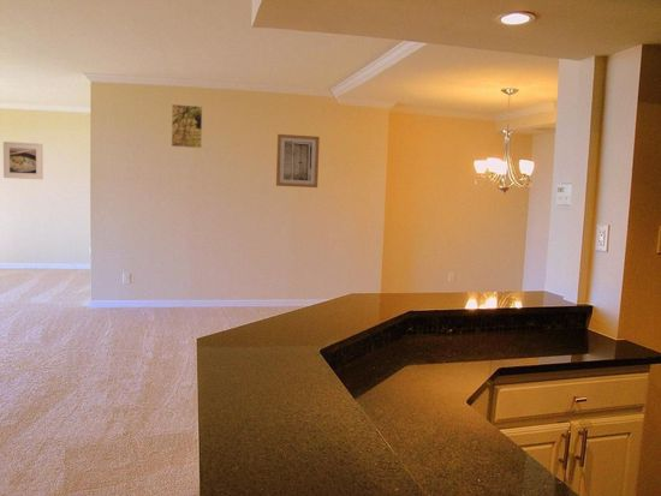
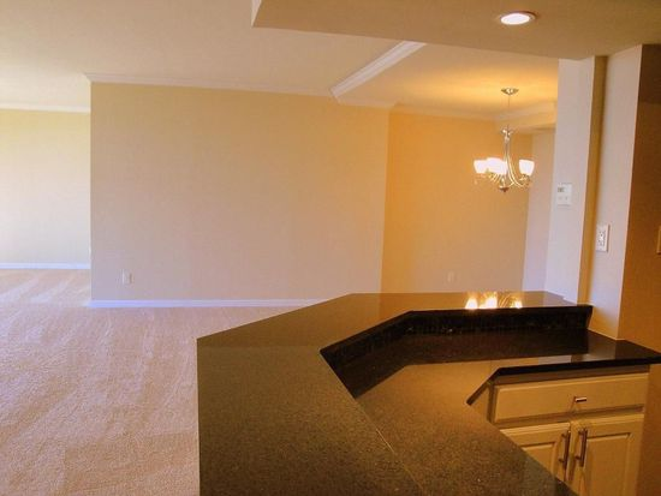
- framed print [2,141,43,180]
- wall art [275,133,321,189]
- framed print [171,103,203,149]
